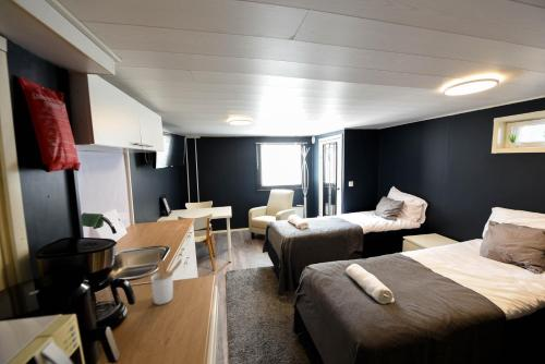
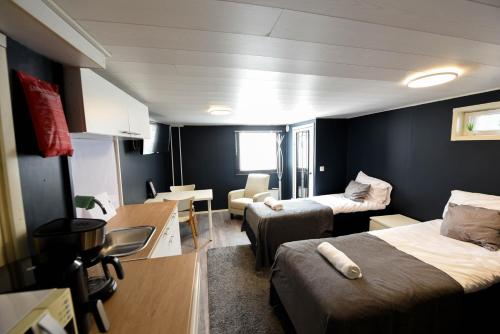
- utensil holder [149,258,183,305]
